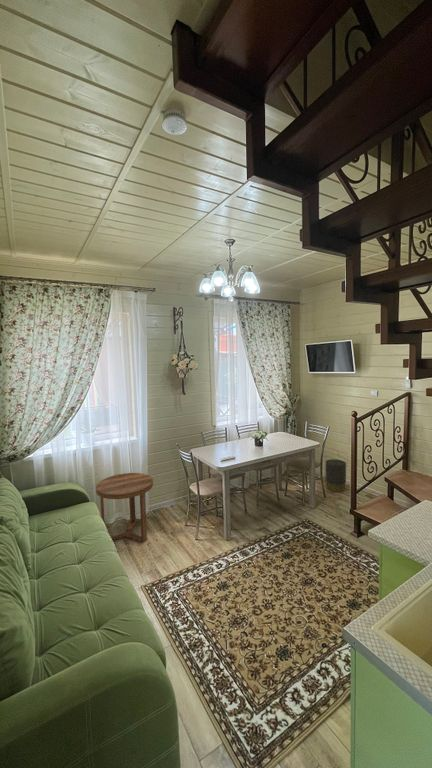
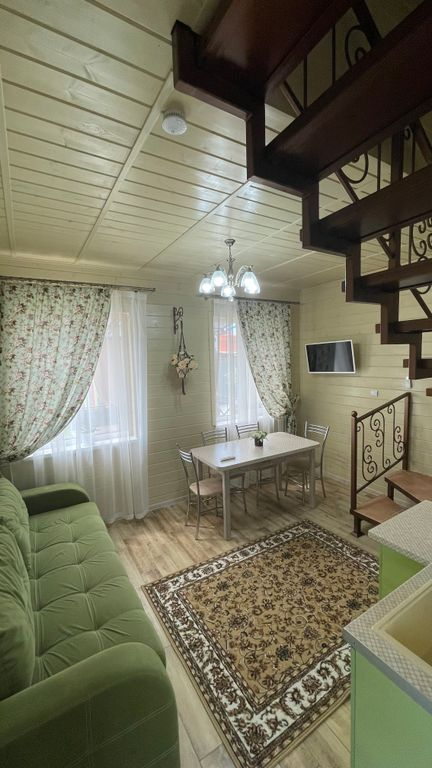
- trash can [325,458,347,493]
- side table [95,472,154,544]
